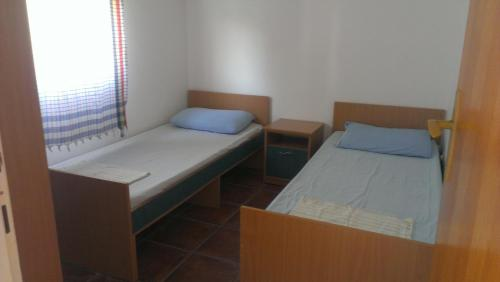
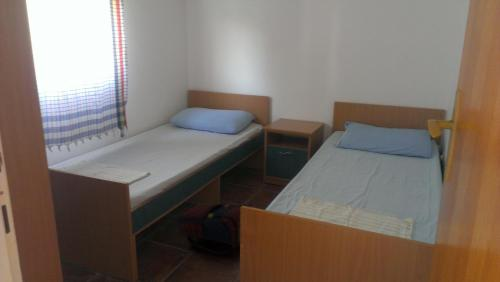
+ satchel [178,202,252,256]
